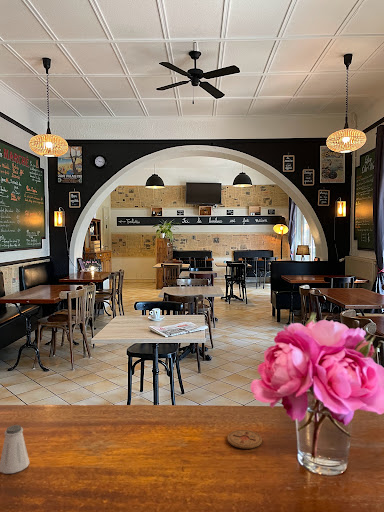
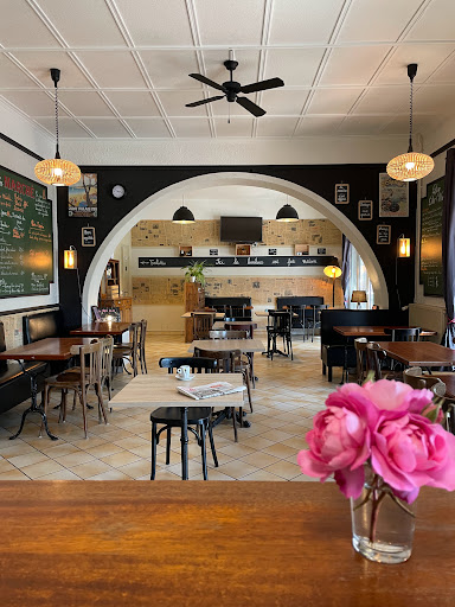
- saltshaker [0,424,31,475]
- coaster [226,429,263,450]
